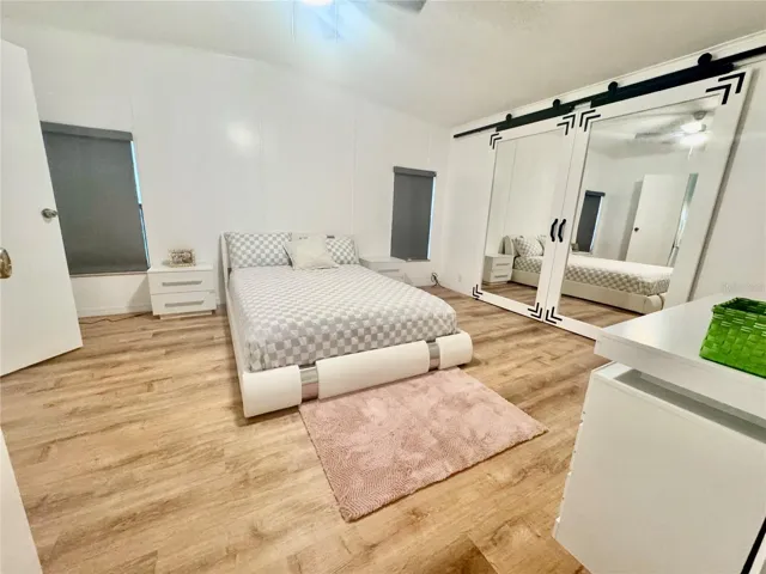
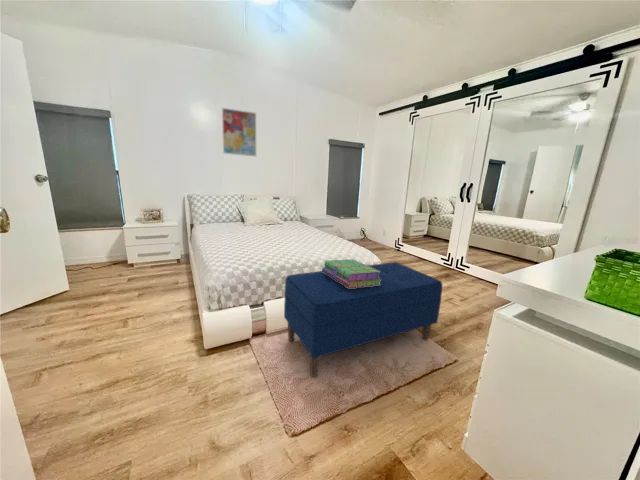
+ wall art [221,107,257,158]
+ stack of books [321,258,381,288]
+ bench [283,261,443,378]
